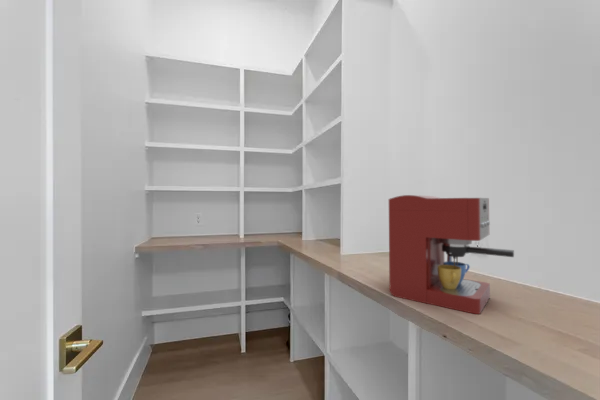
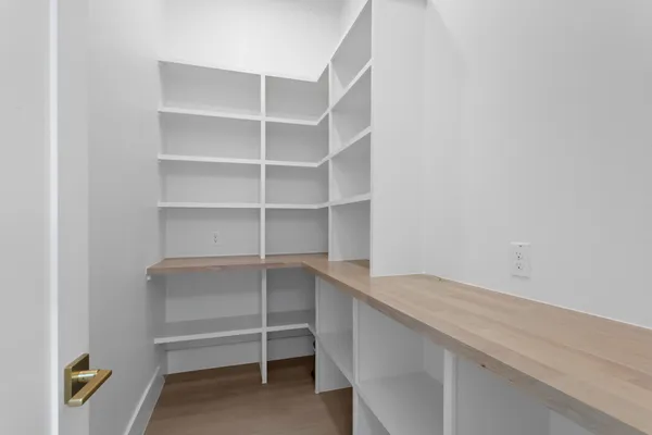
- coffee maker [388,194,515,315]
